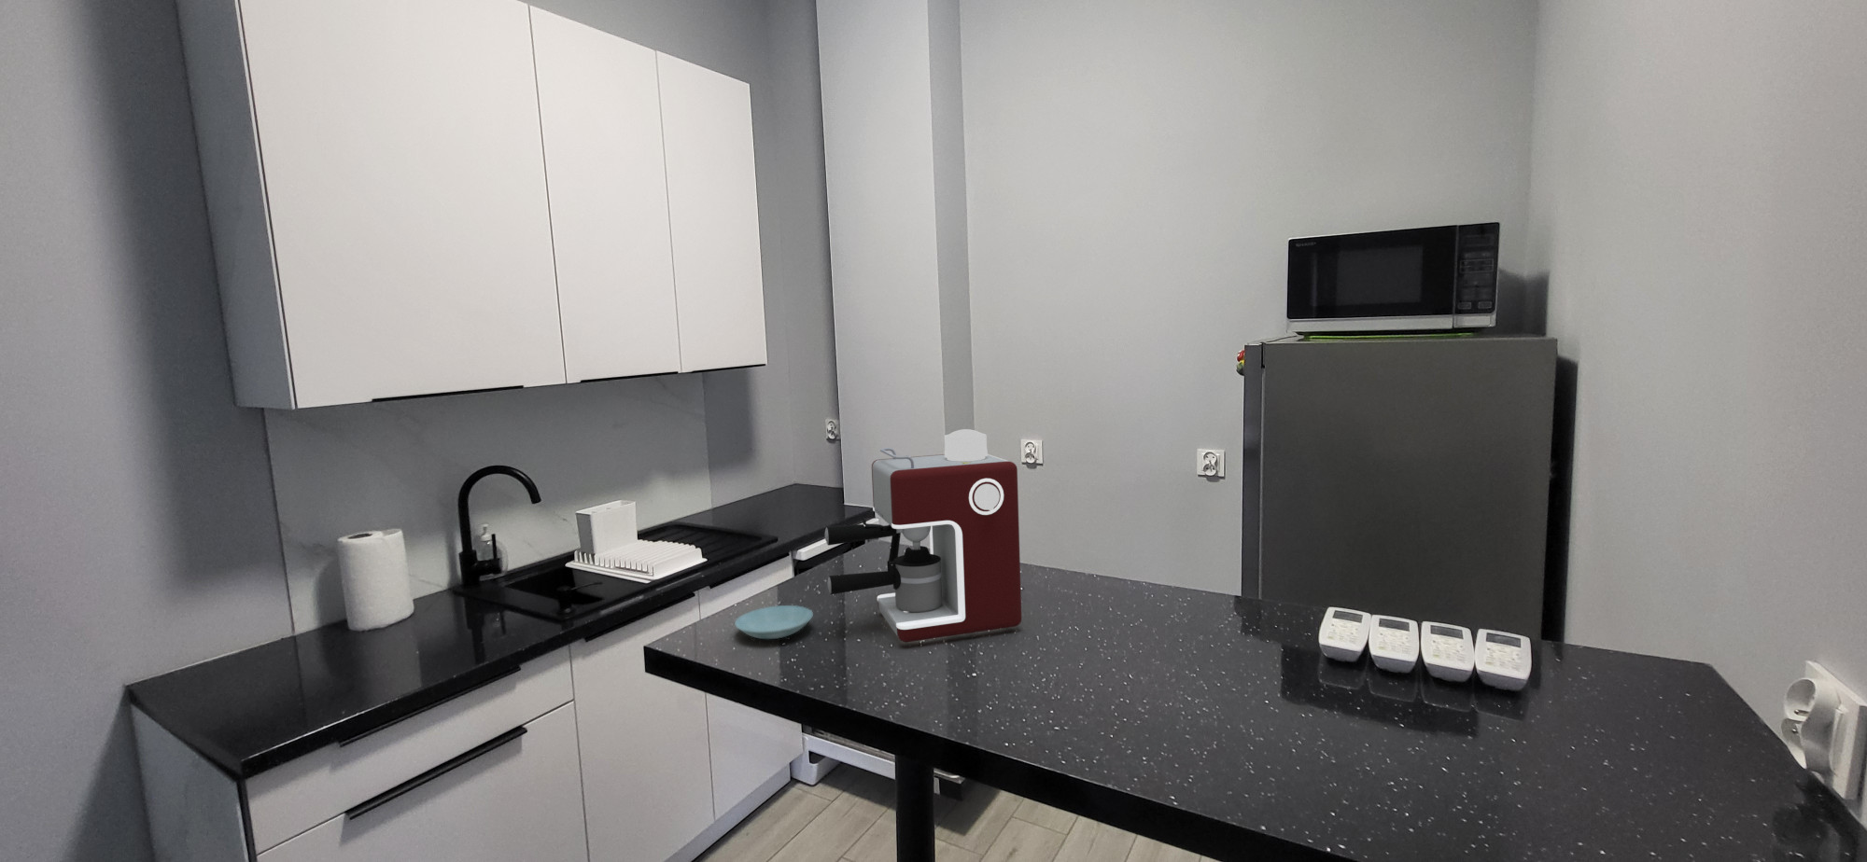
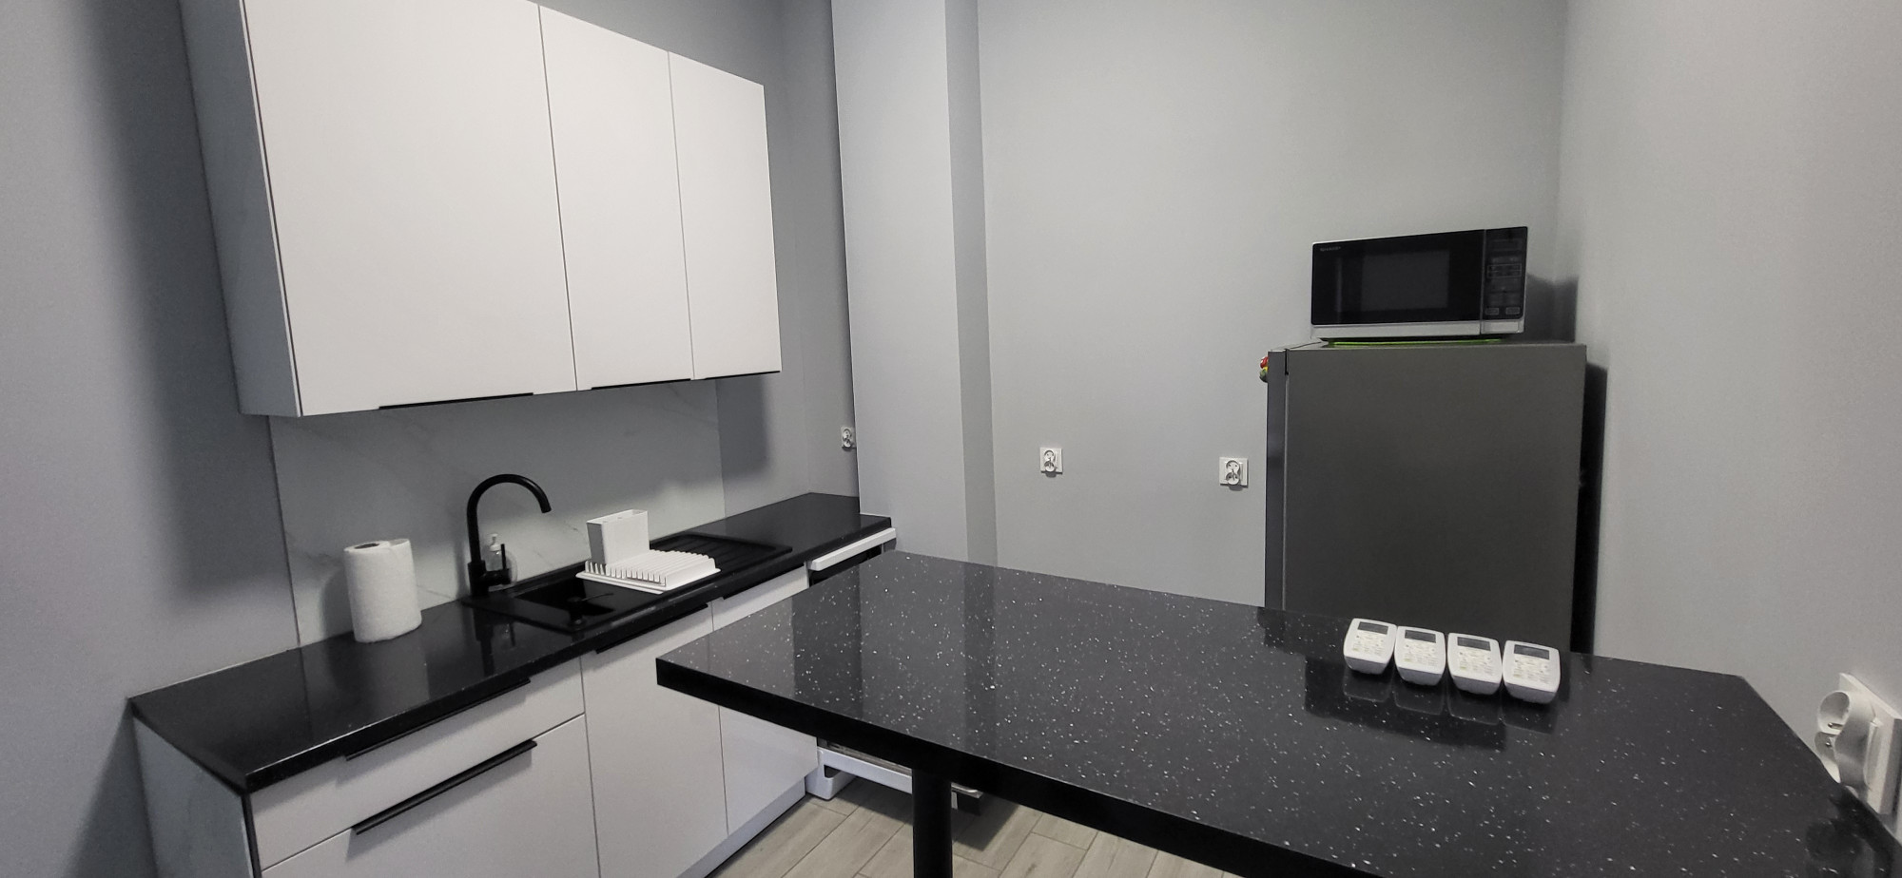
- coffee maker [824,429,1022,643]
- saucer [733,605,814,641]
